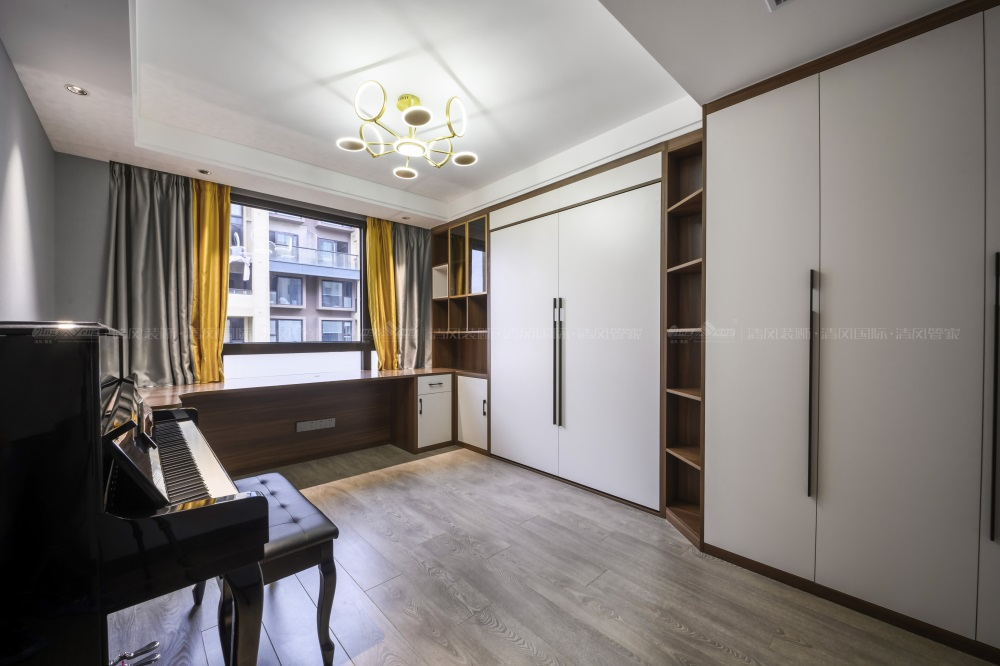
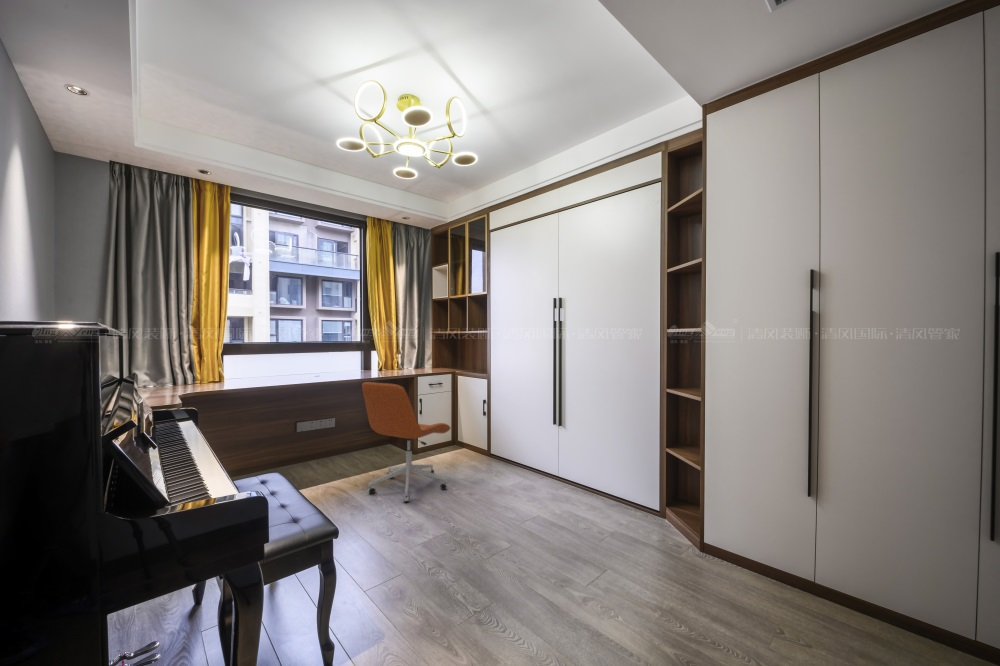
+ office chair [361,381,452,503]
